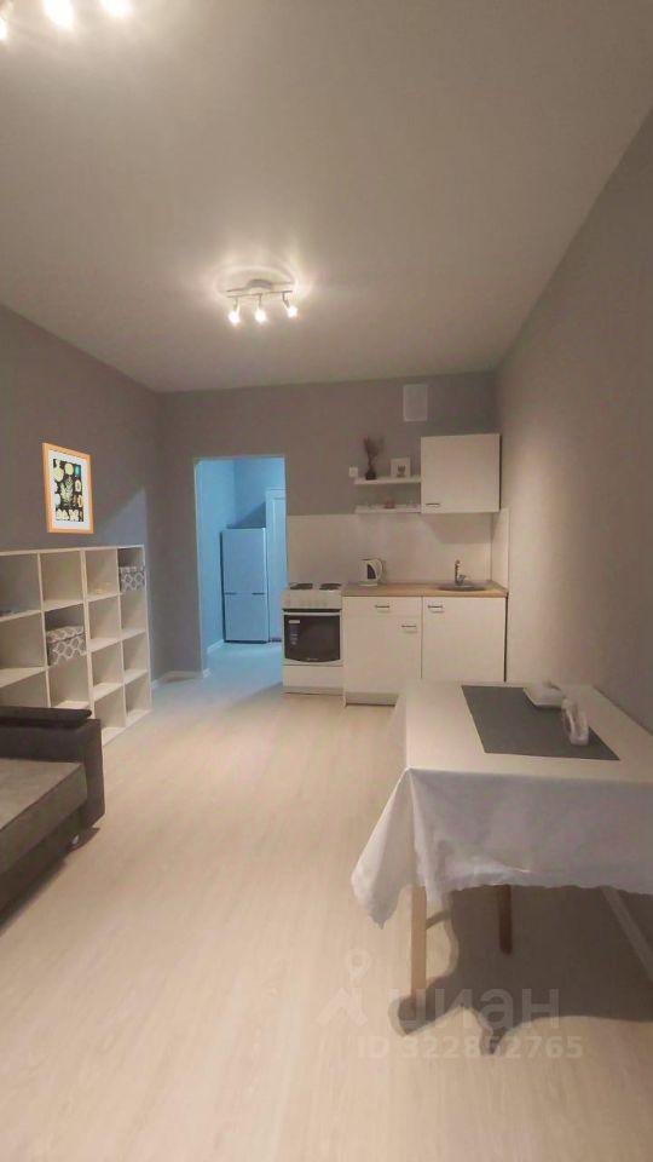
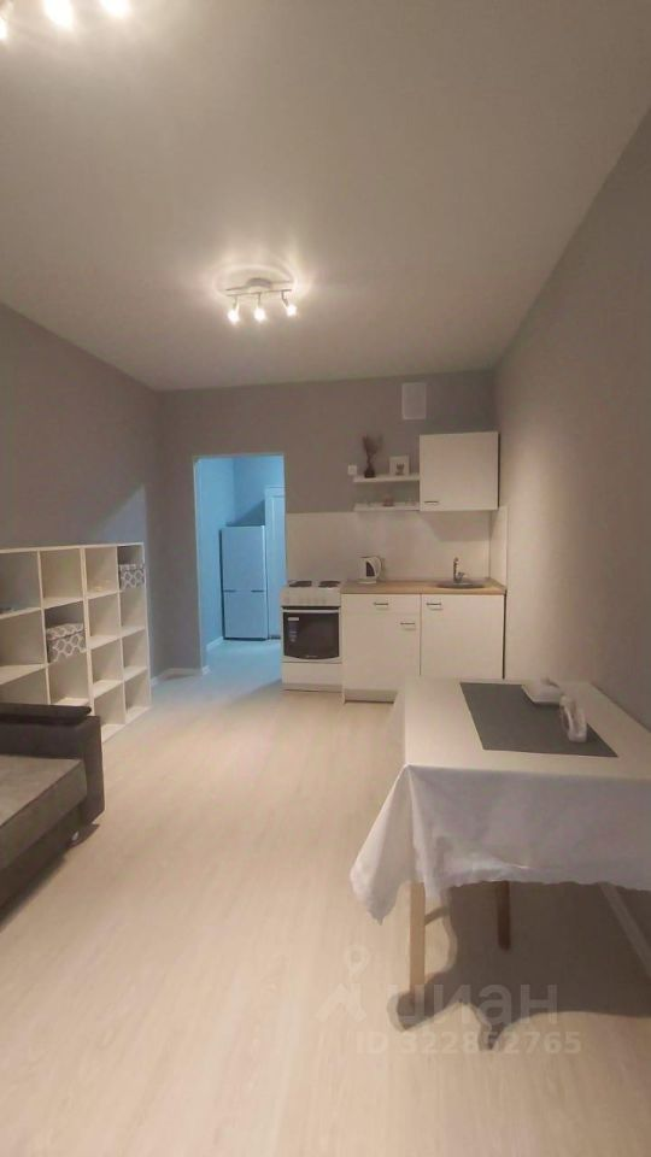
- wall art [41,442,94,535]
